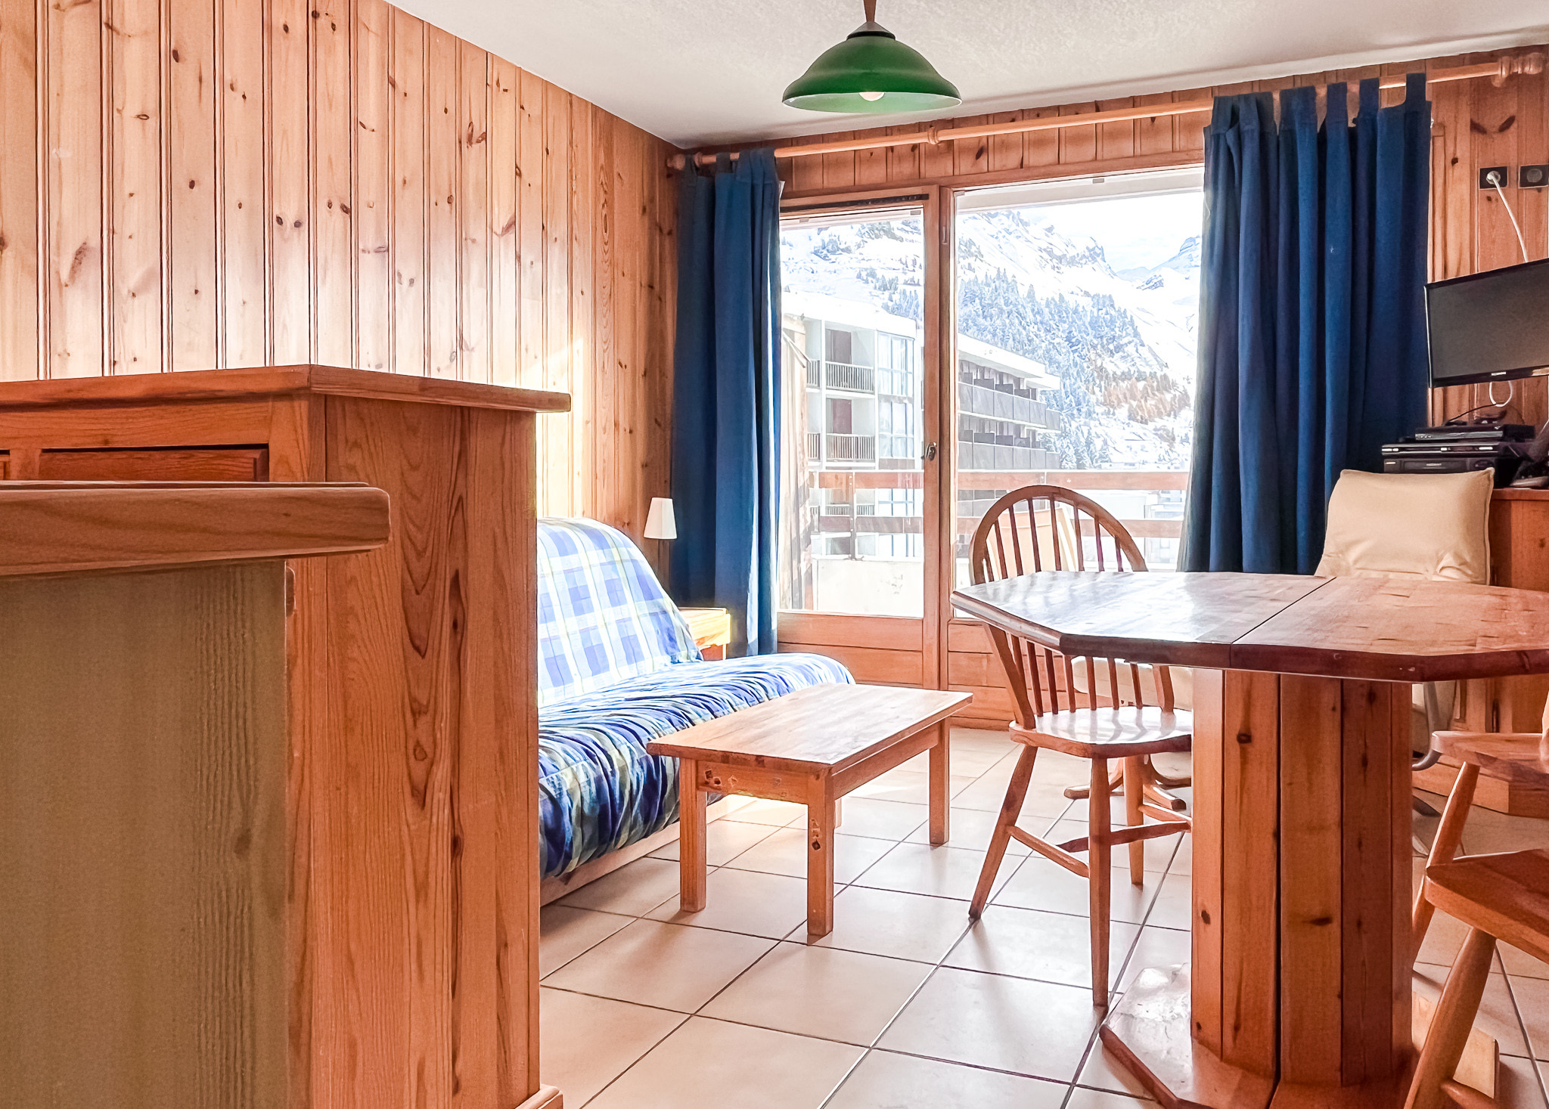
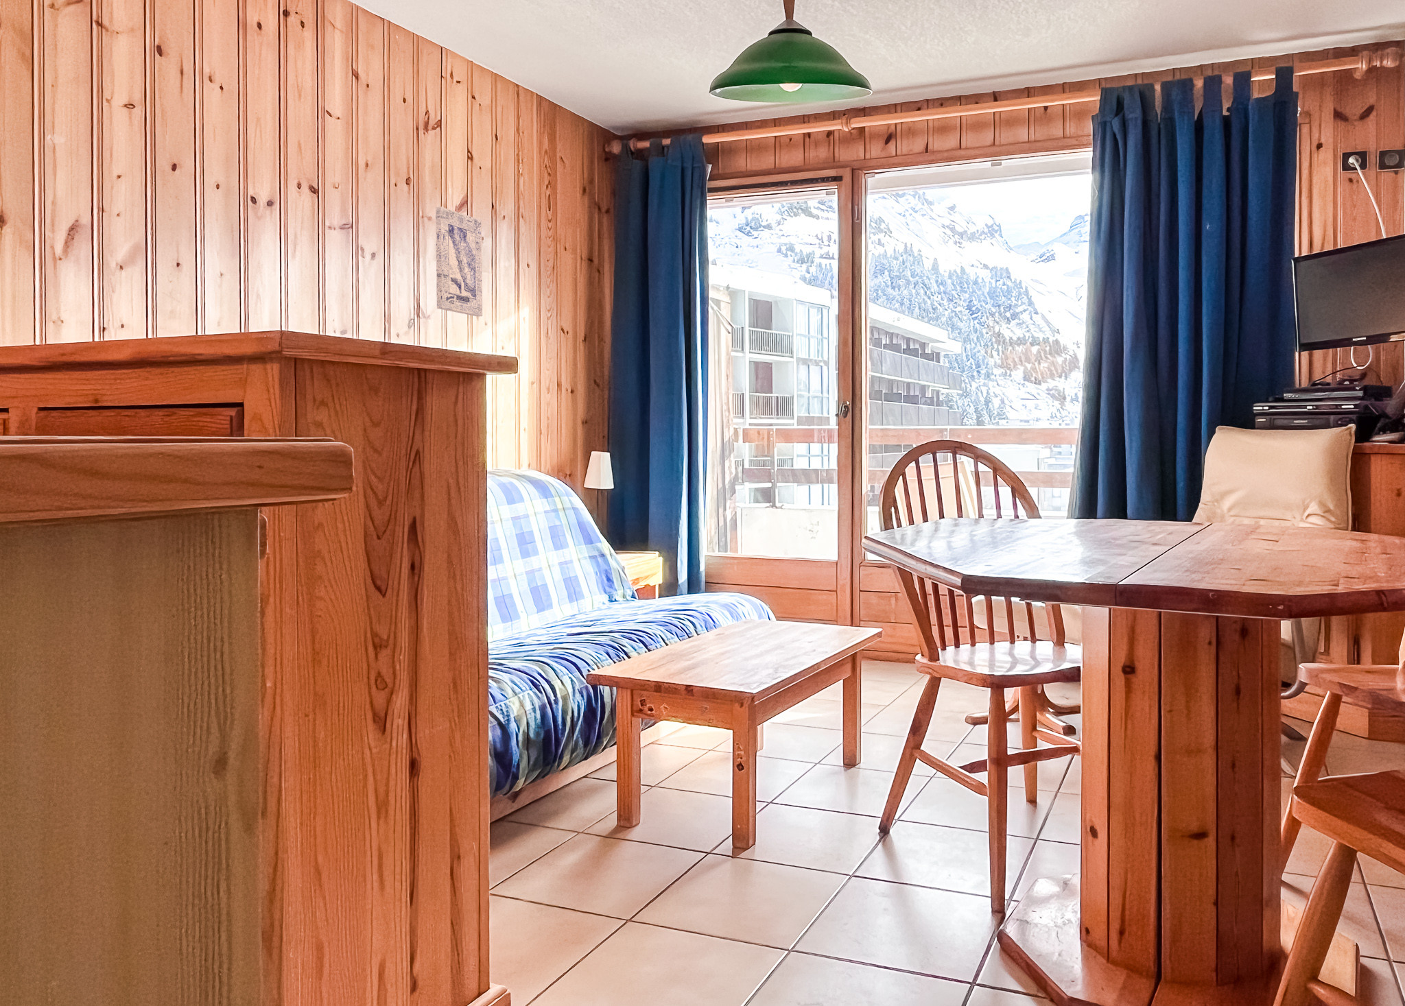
+ wall art [435,206,482,318]
